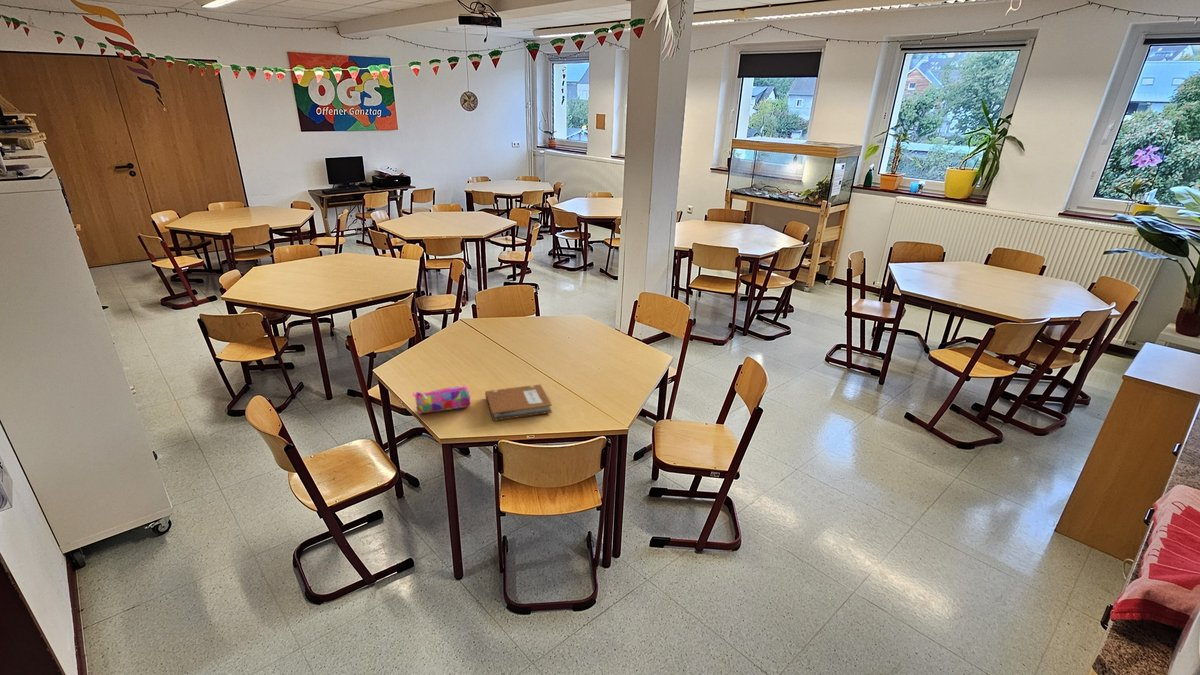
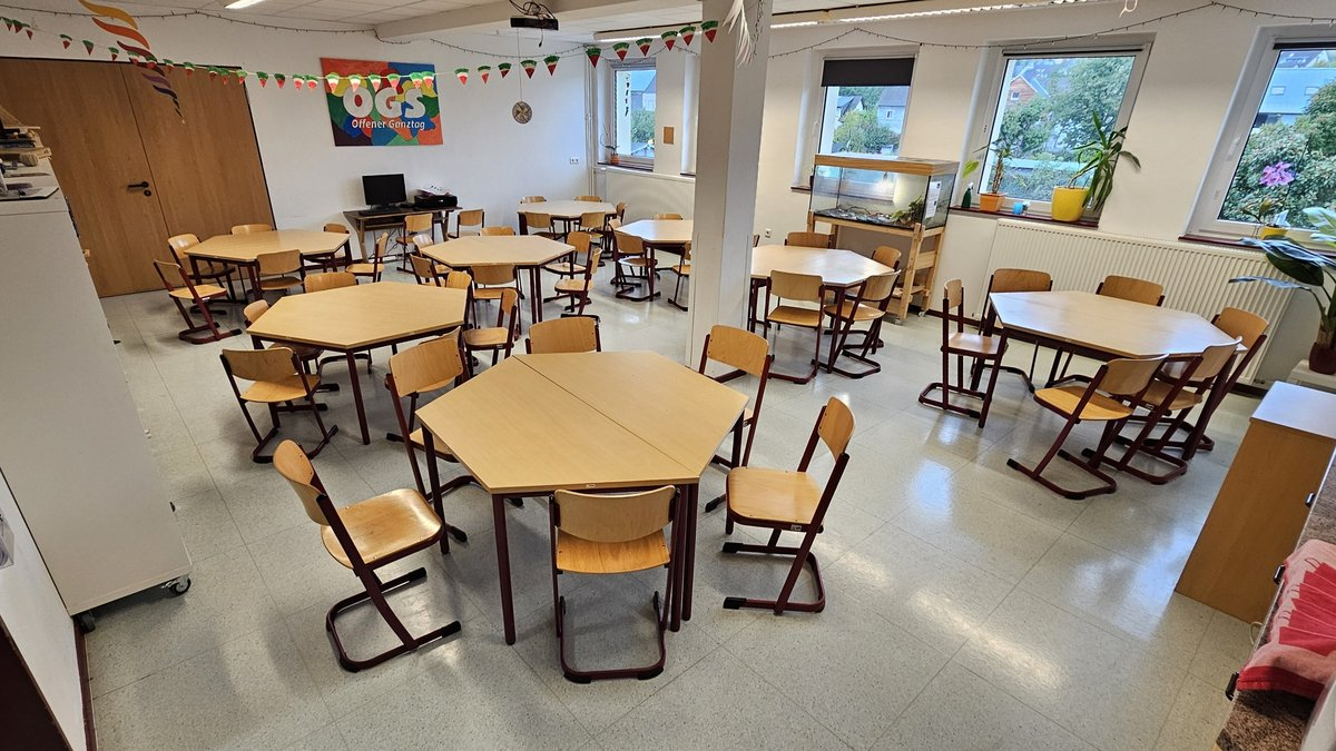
- notebook [484,383,553,422]
- pencil case [412,384,471,415]
